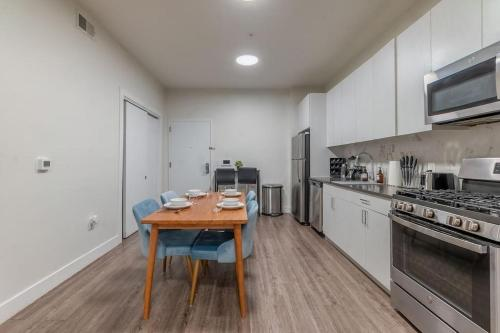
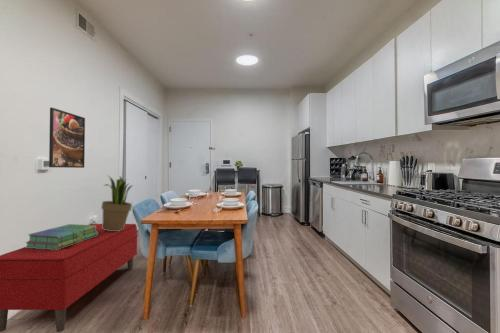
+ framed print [48,107,86,169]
+ bench [0,223,138,333]
+ potted plant [100,174,135,231]
+ stack of books [24,223,98,250]
